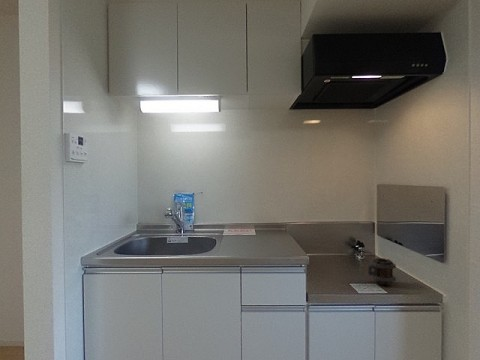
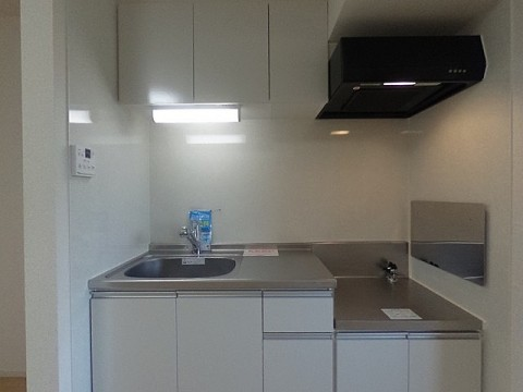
- mug [367,257,397,286]
